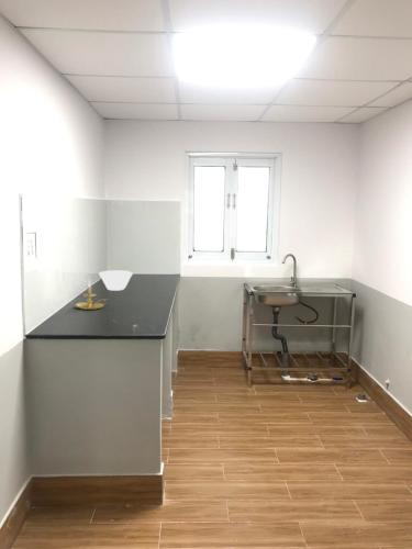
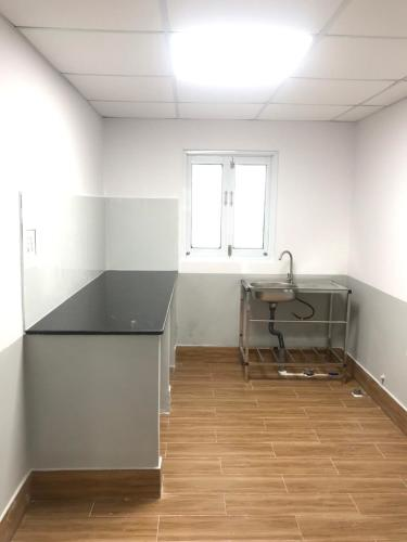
- bowl [98,269,134,292]
- candle holder [74,278,108,311]
